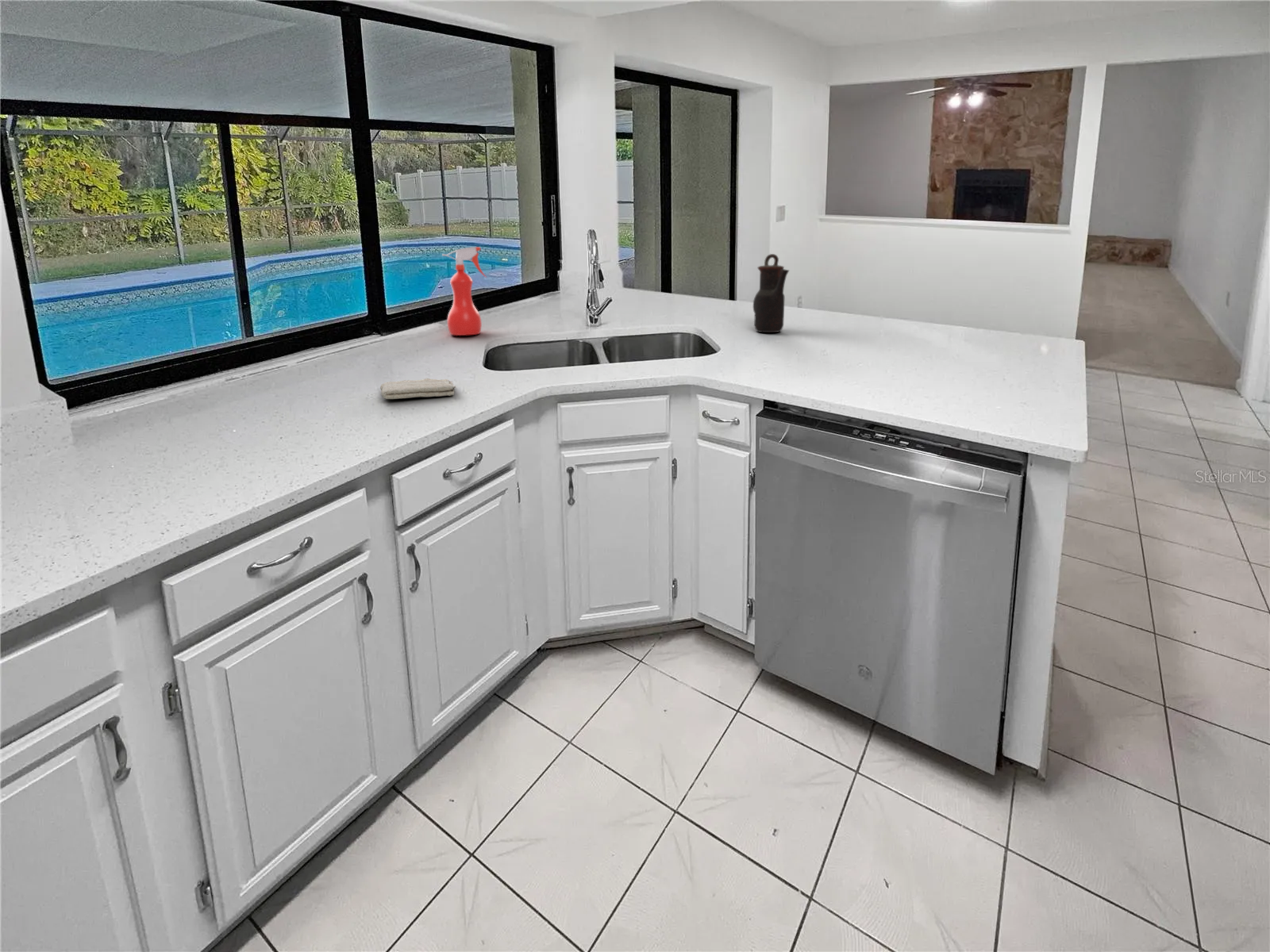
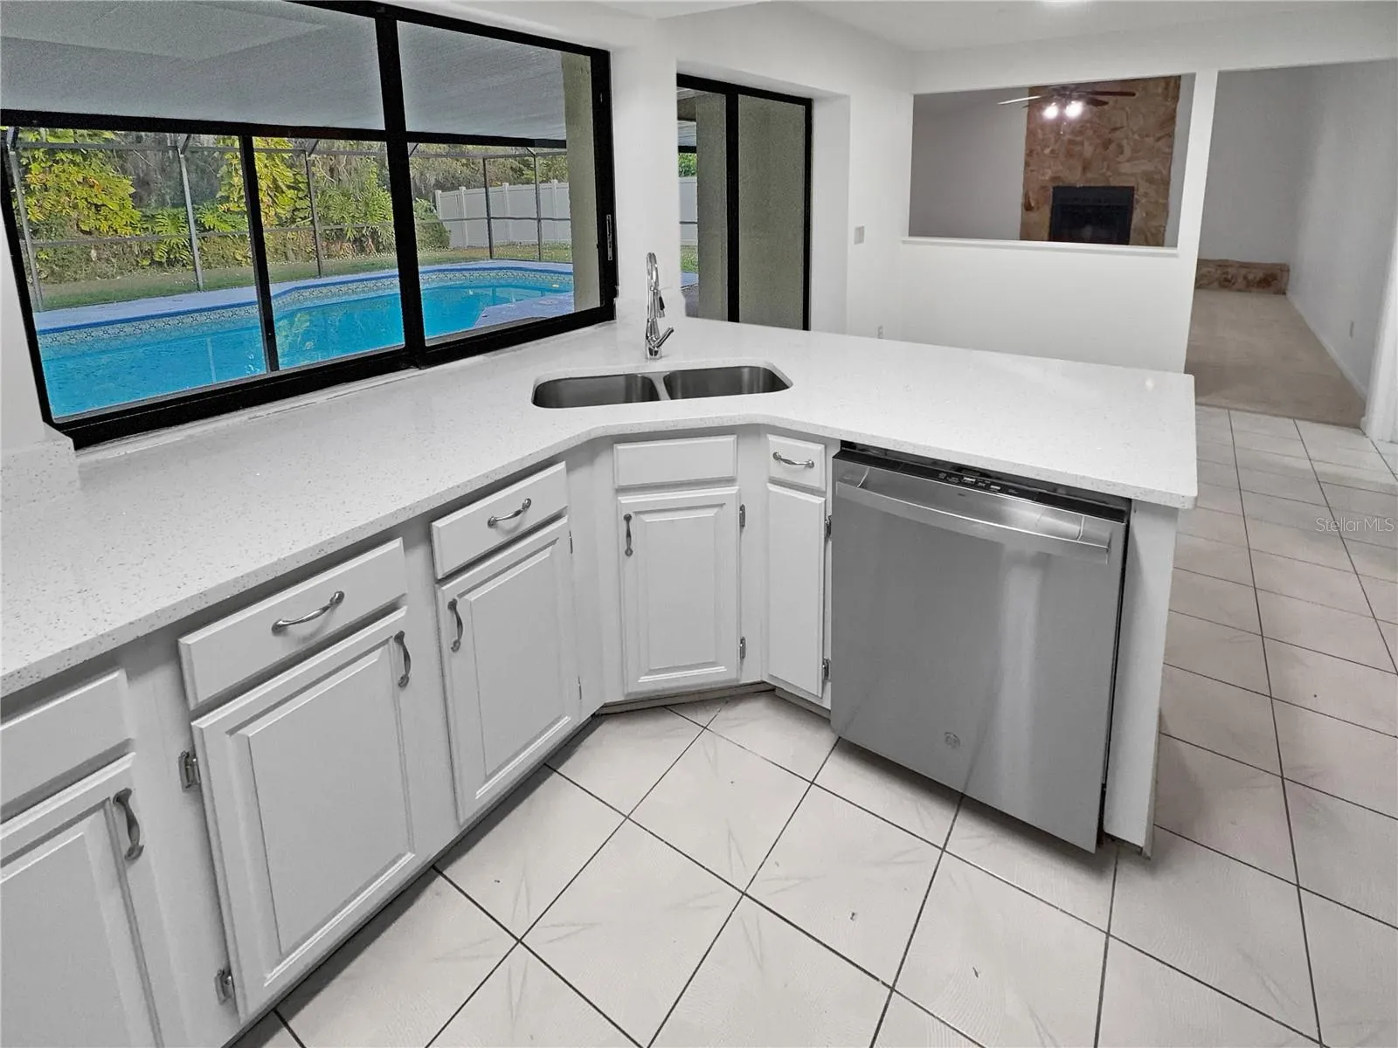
- spray bottle [441,246,487,336]
- washcloth [379,378,456,400]
- teapot [752,253,790,333]
